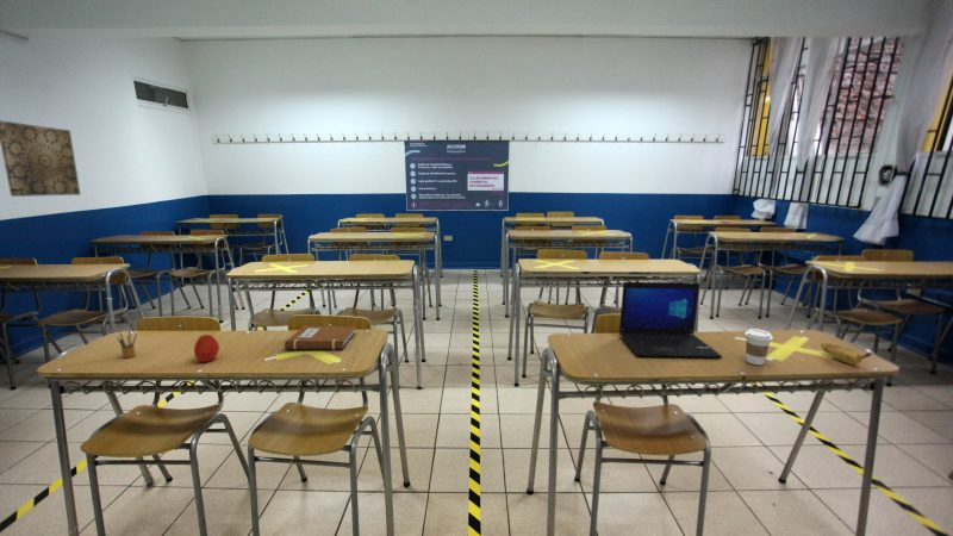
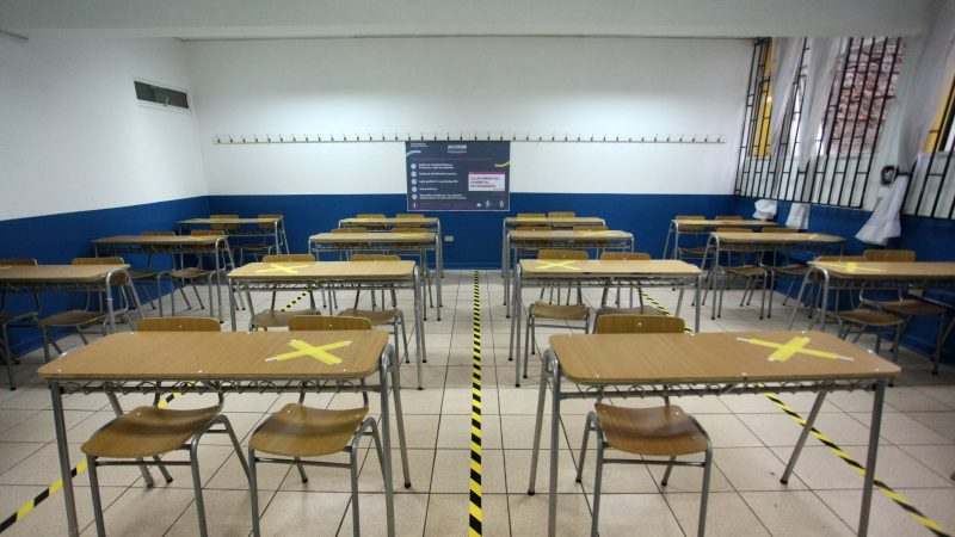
- apple [193,332,220,363]
- notebook [284,325,357,351]
- laptop [618,281,723,359]
- wall art [0,119,82,198]
- pencil box [116,329,138,360]
- coffee cup [743,328,774,366]
- banana [820,342,872,366]
